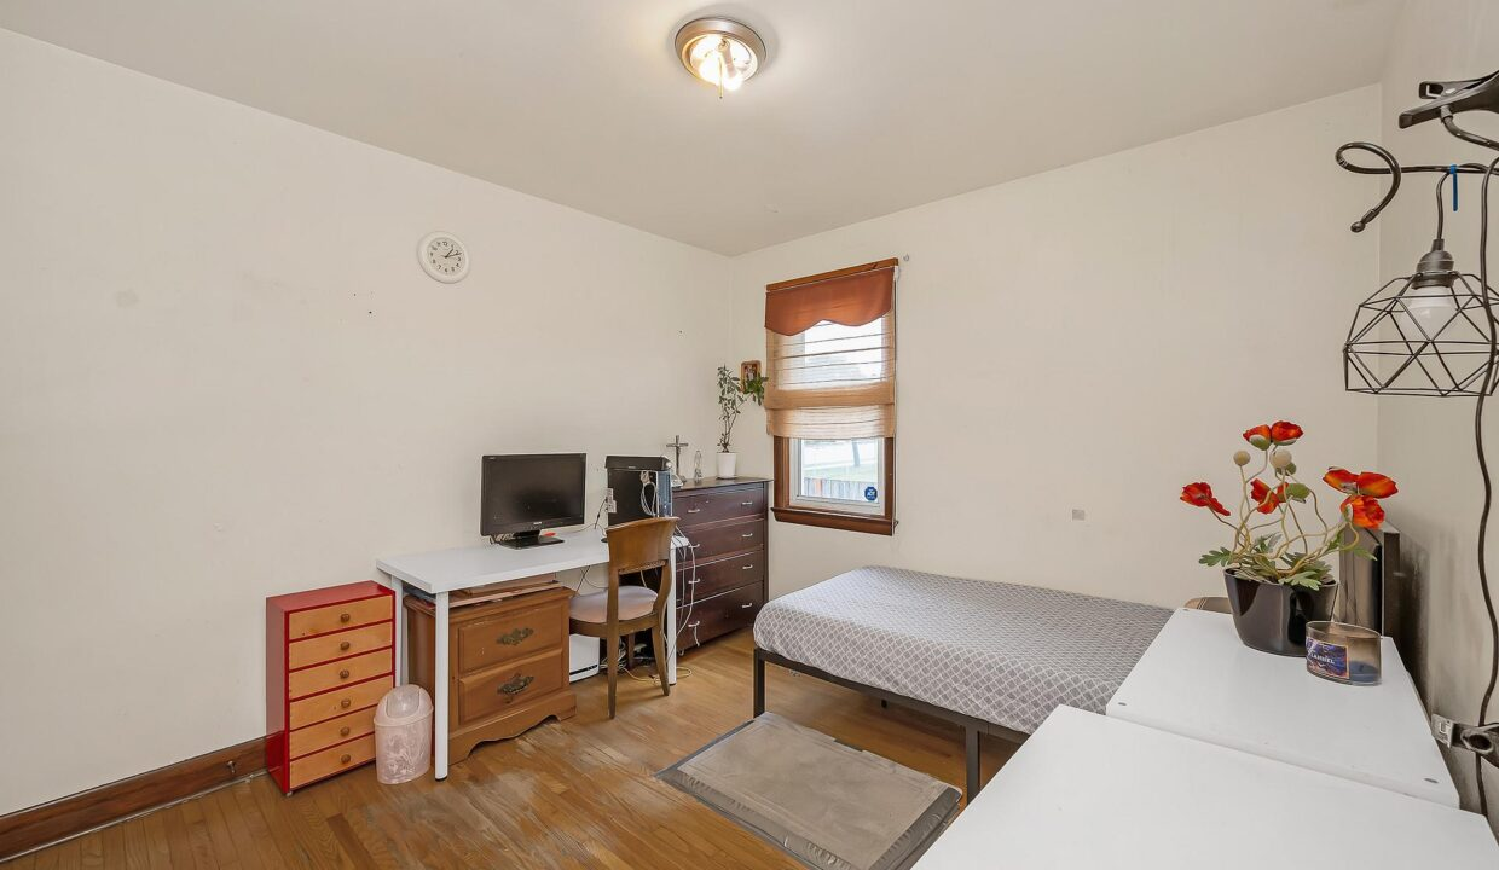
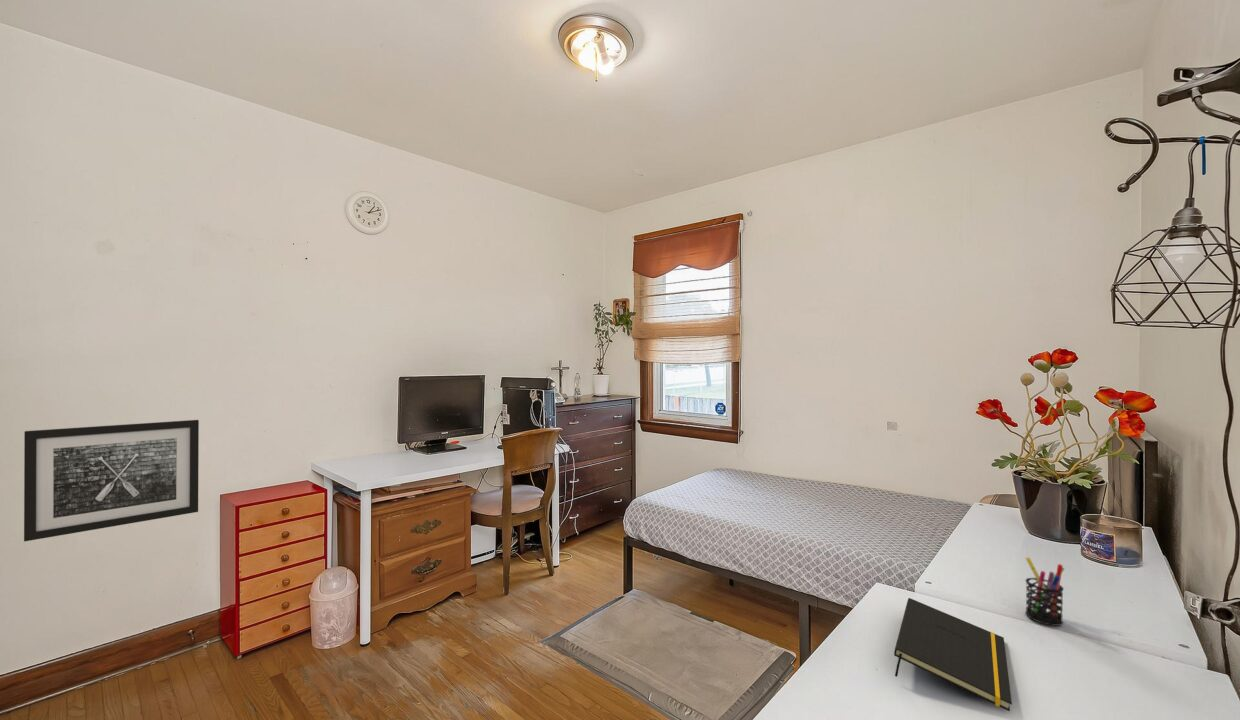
+ pen holder [1024,556,1065,627]
+ notepad [893,597,1013,712]
+ wall art [23,419,200,543]
